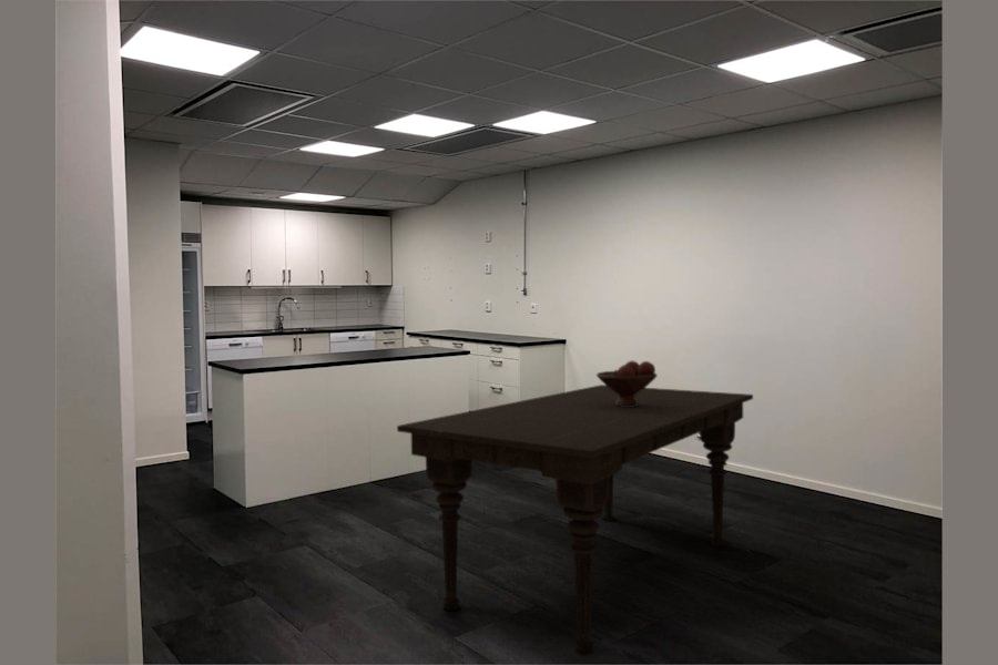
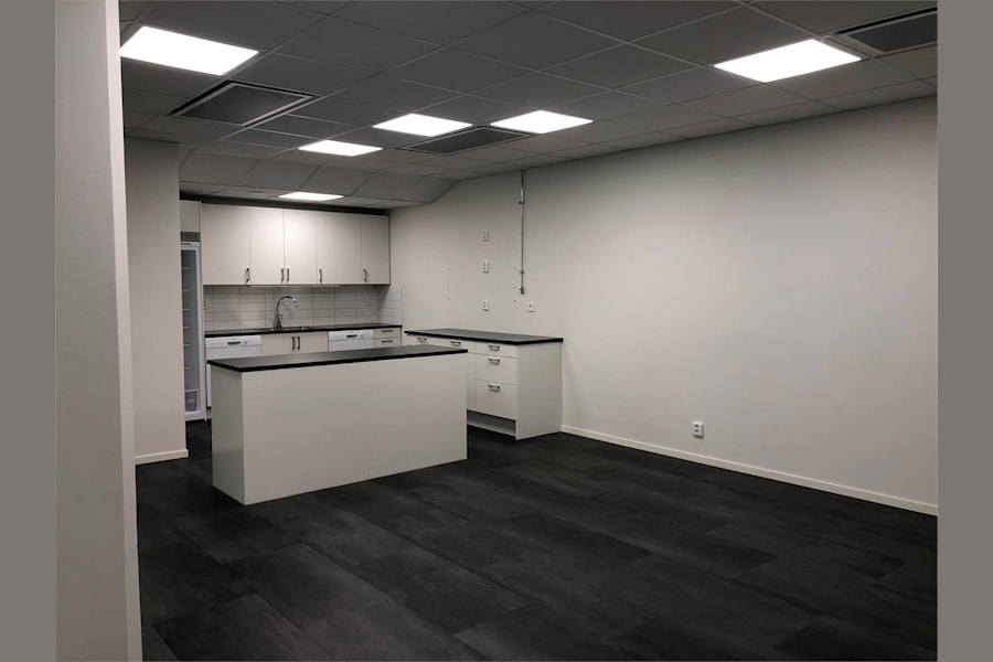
- fruit bowl [595,360,659,407]
- dining table [396,383,754,657]
